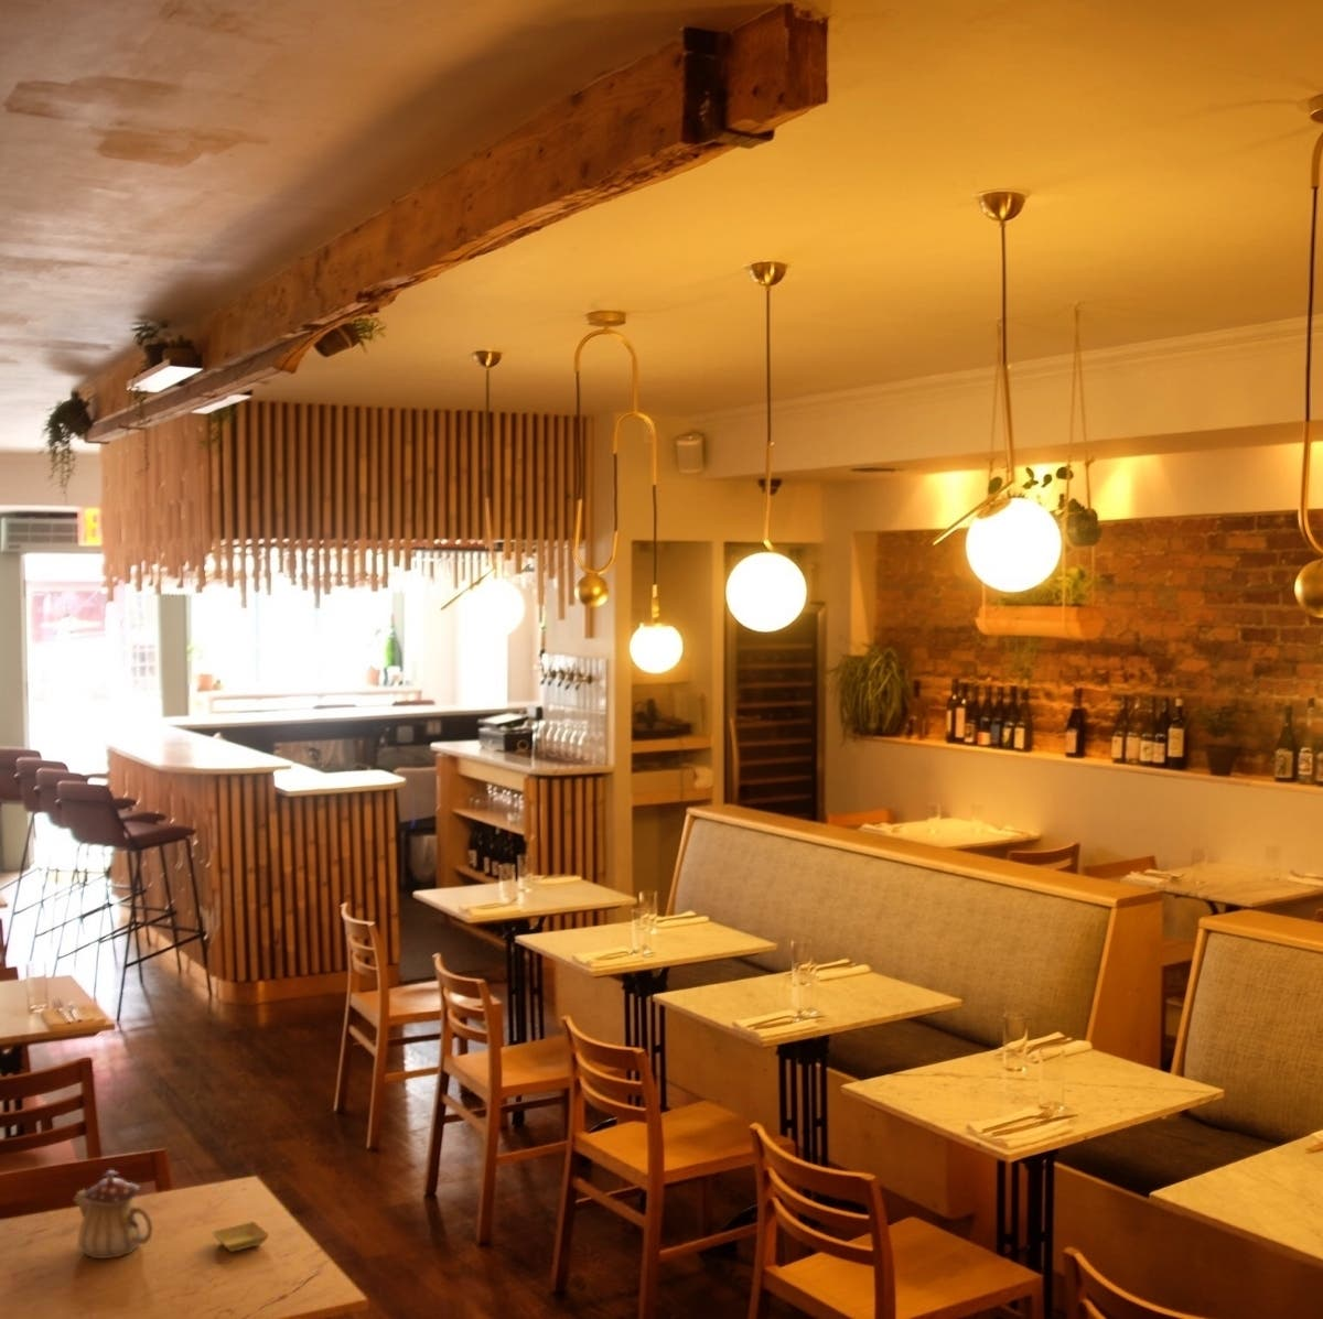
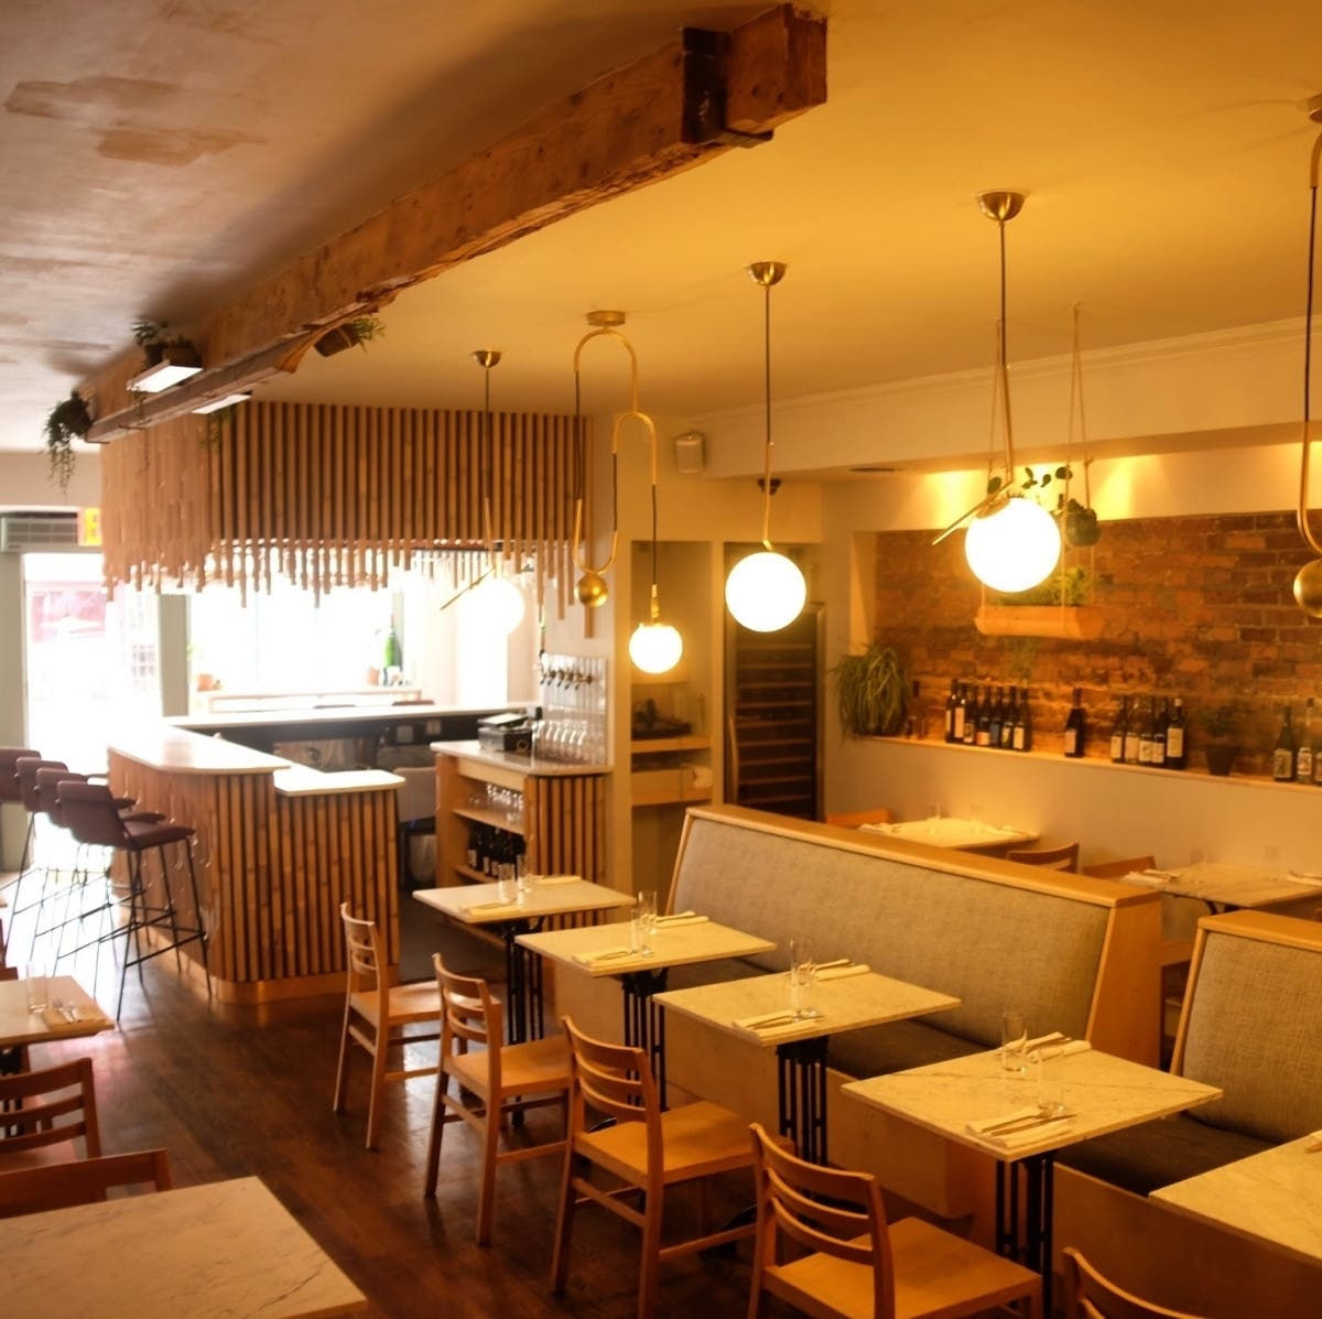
- saucer [211,1221,271,1253]
- teapot [72,1169,153,1260]
